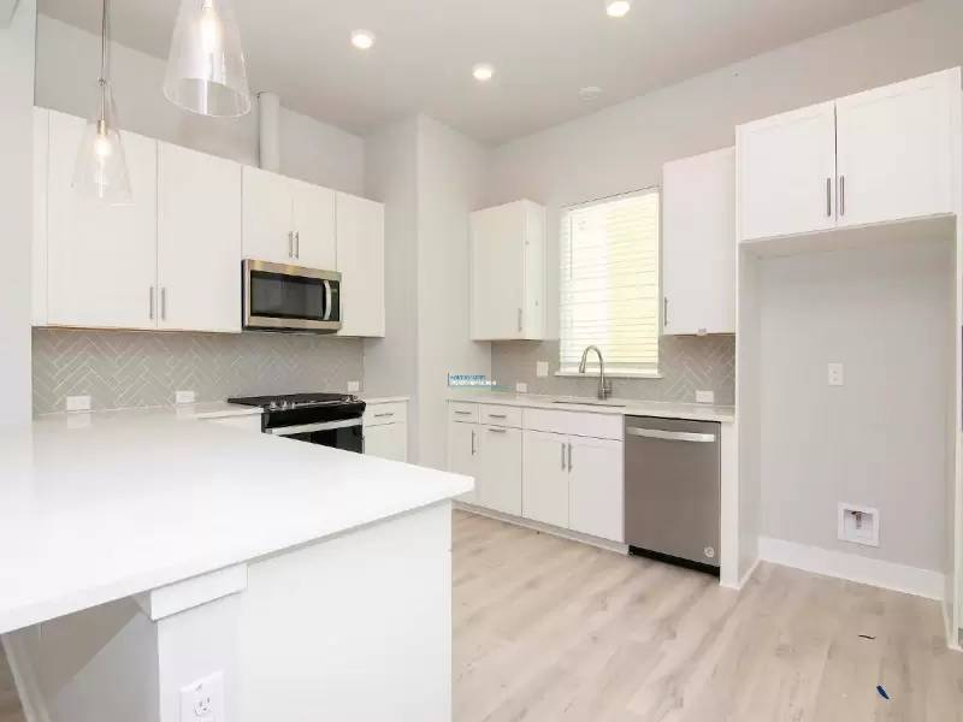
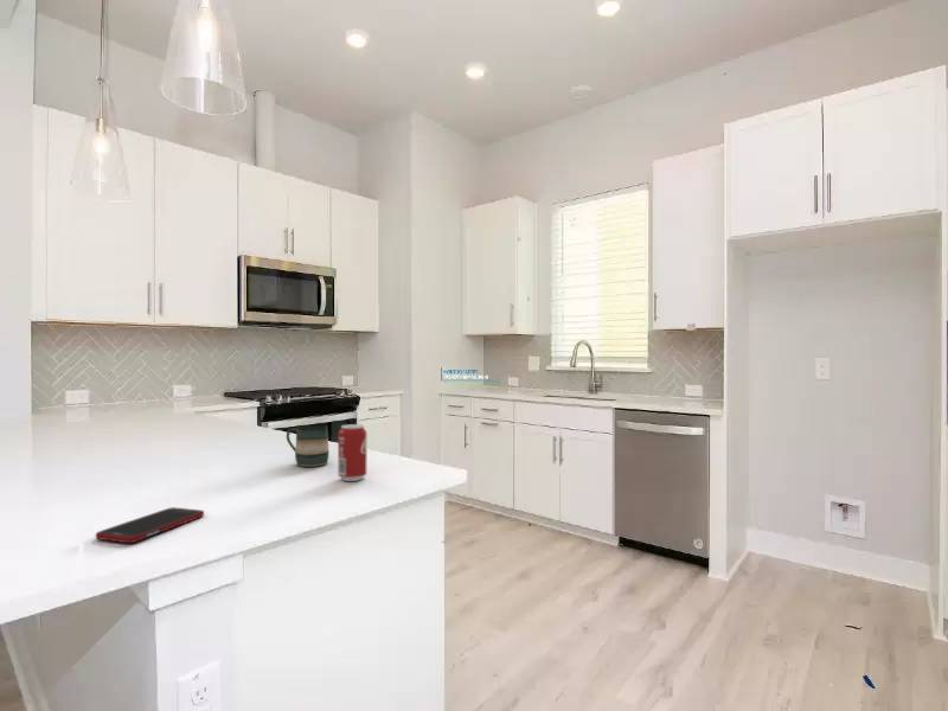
+ beverage can [337,423,367,482]
+ cell phone [95,506,205,544]
+ mug [286,423,331,468]
